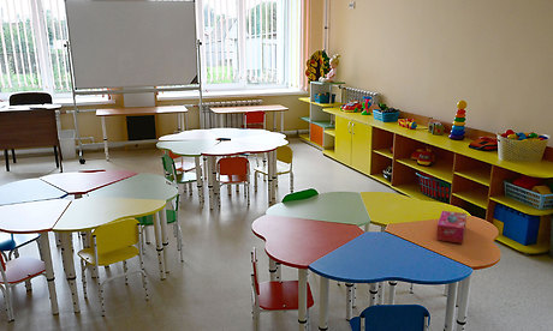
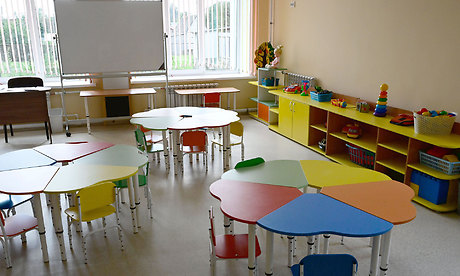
- tissue box [435,210,468,245]
